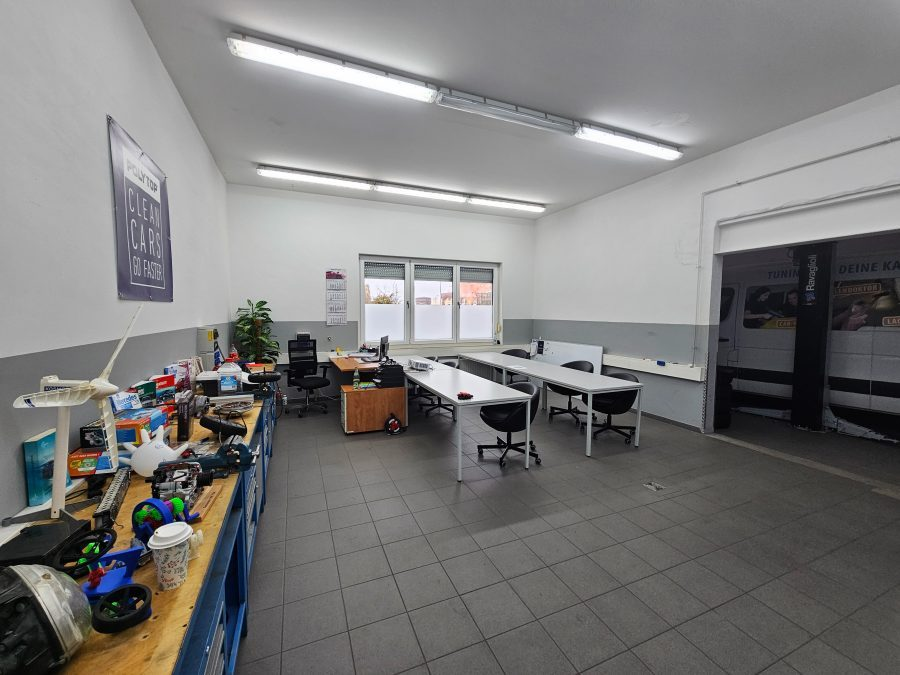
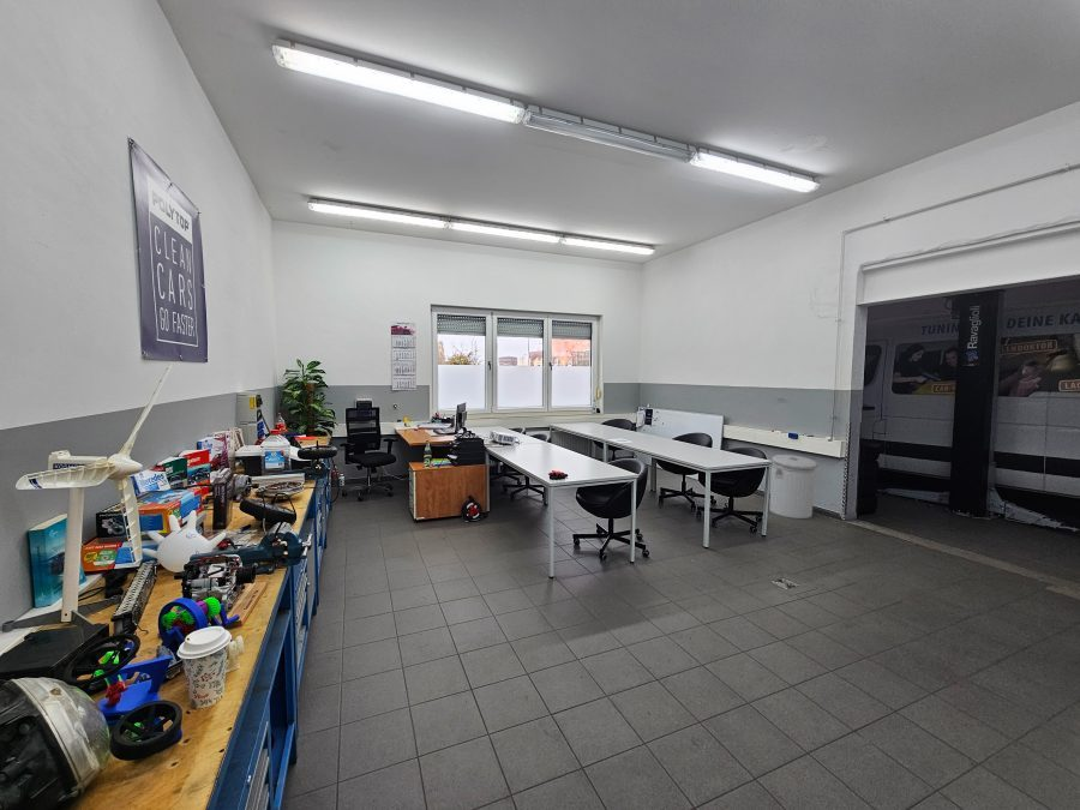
+ can [768,454,818,520]
